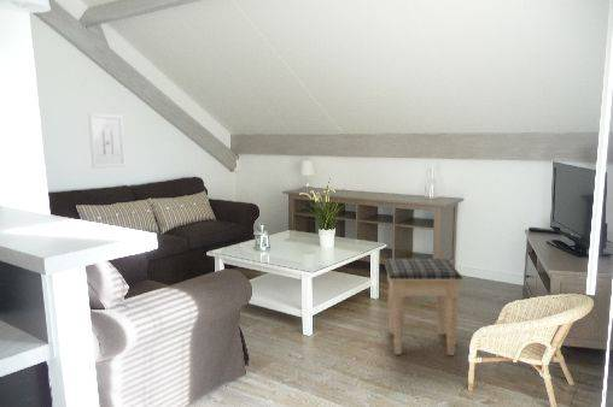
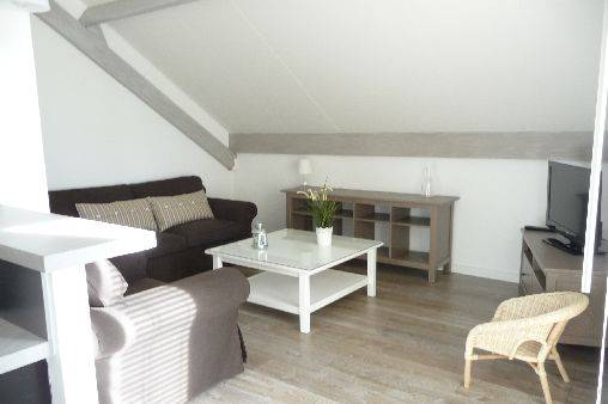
- wall art [88,112,127,170]
- footstool [384,258,463,356]
